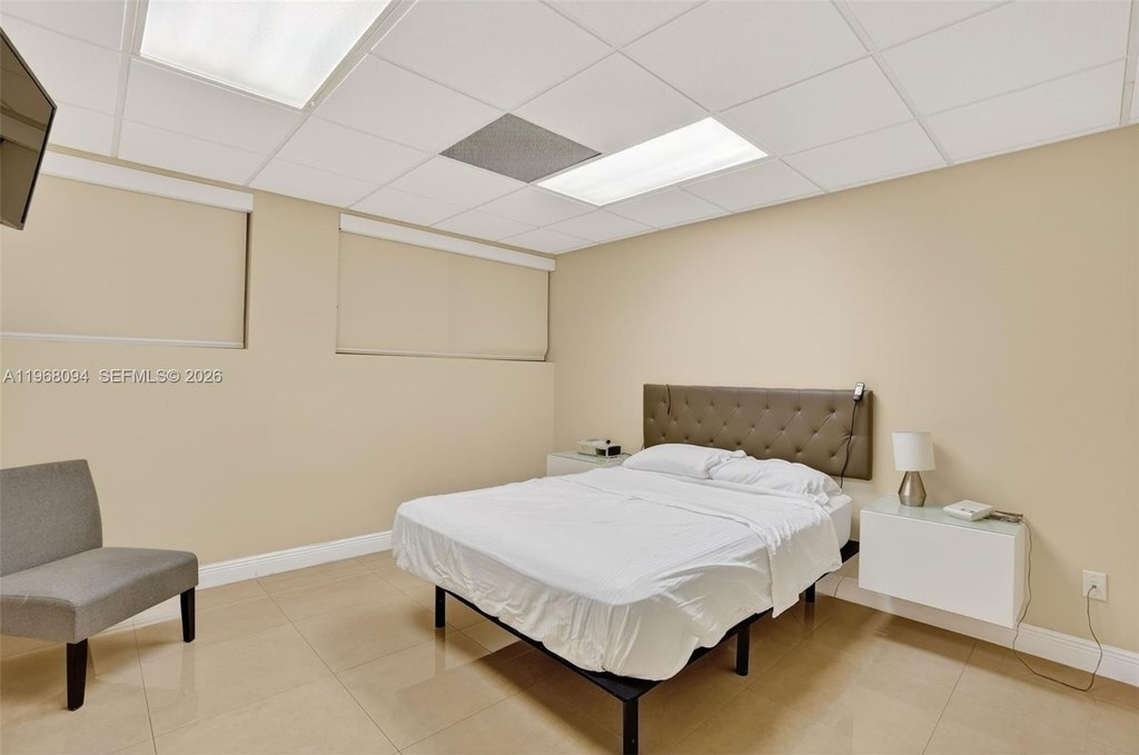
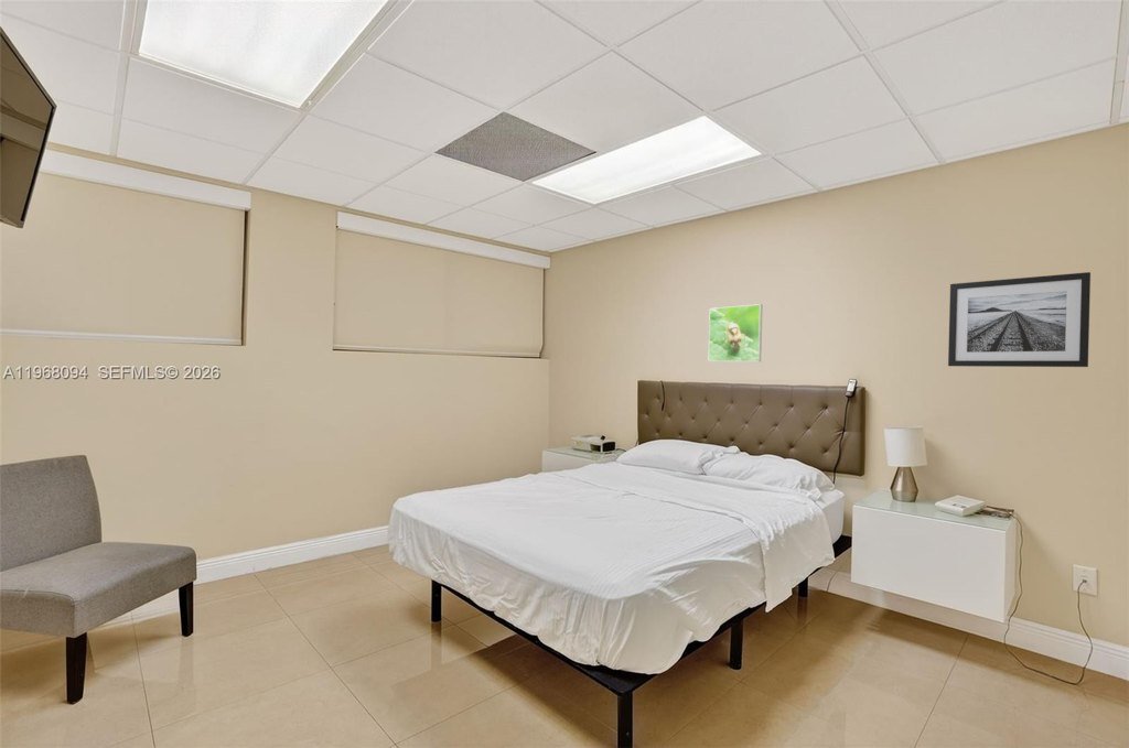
+ wall art [947,271,1092,368]
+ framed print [707,303,763,362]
